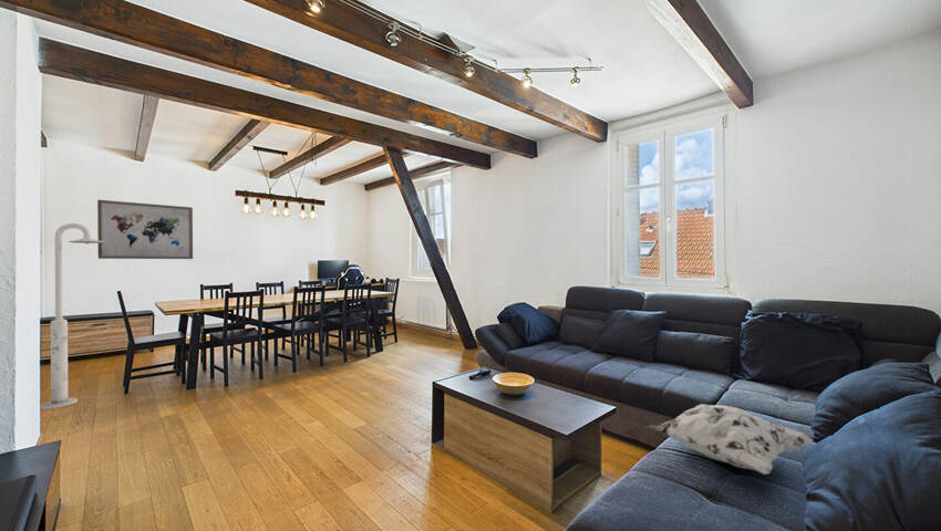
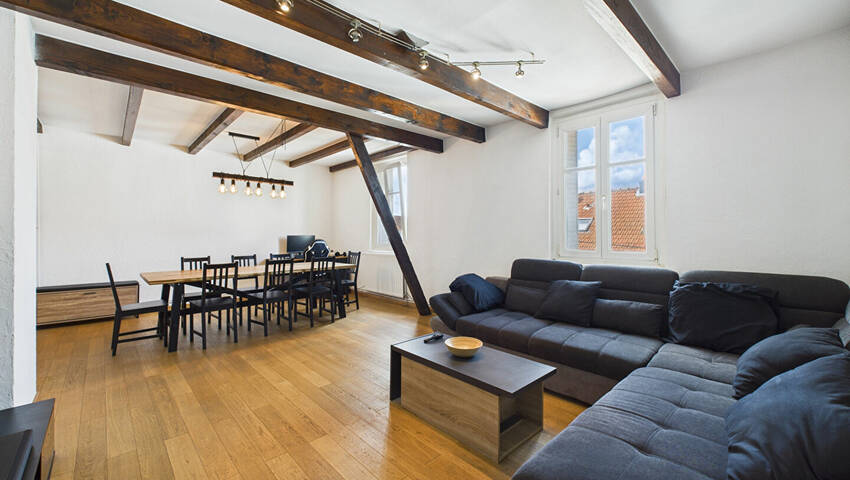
- decorative pillow [644,403,815,476]
- floor lamp [40,222,104,409]
- wall art [96,199,194,260]
